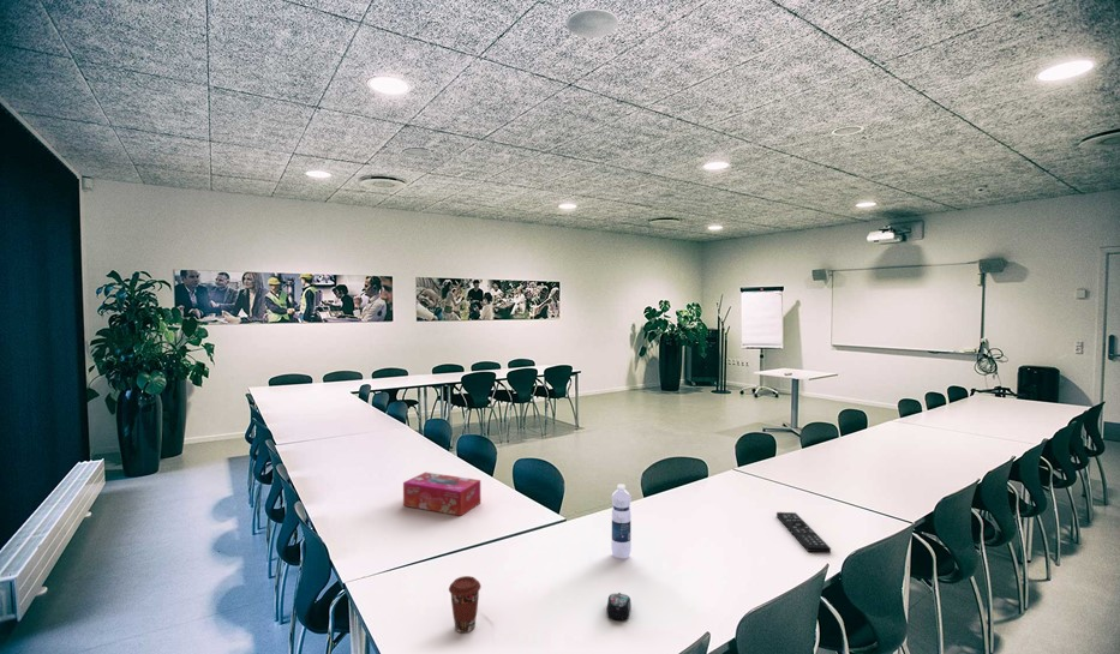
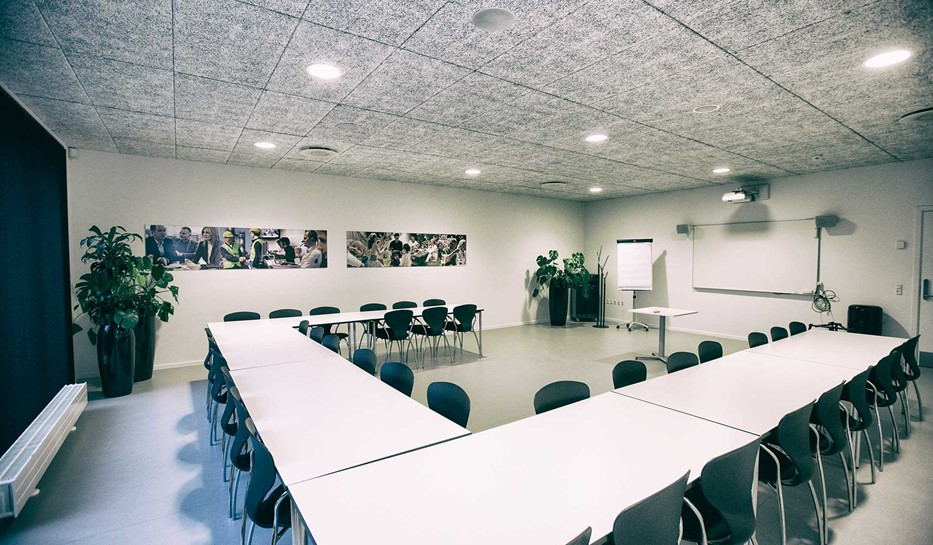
- coffee cup [448,575,483,634]
- water bottle [610,482,633,559]
- tissue box [402,472,481,517]
- computer mouse [606,592,633,622]
- remote control [775,511,832,553]
